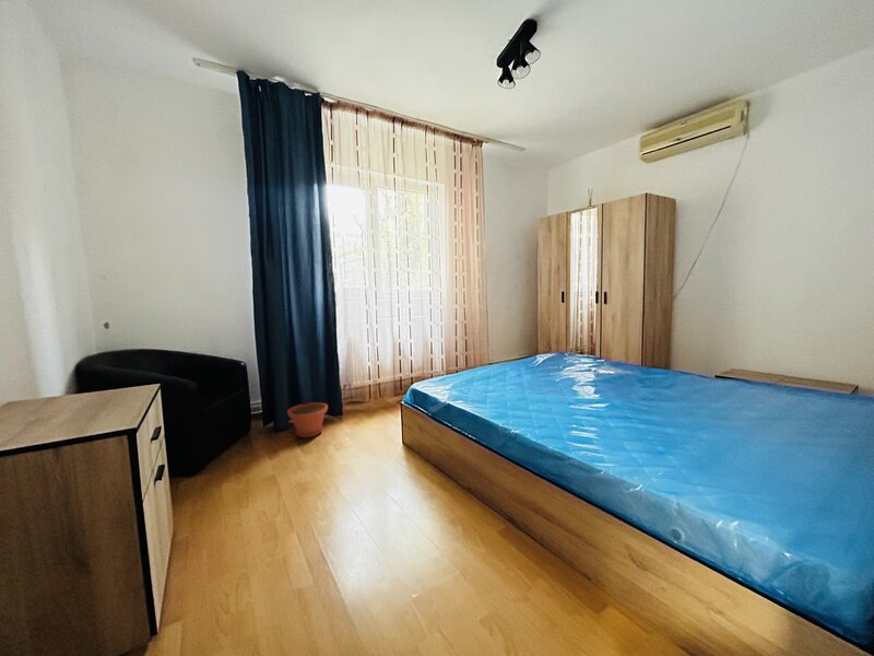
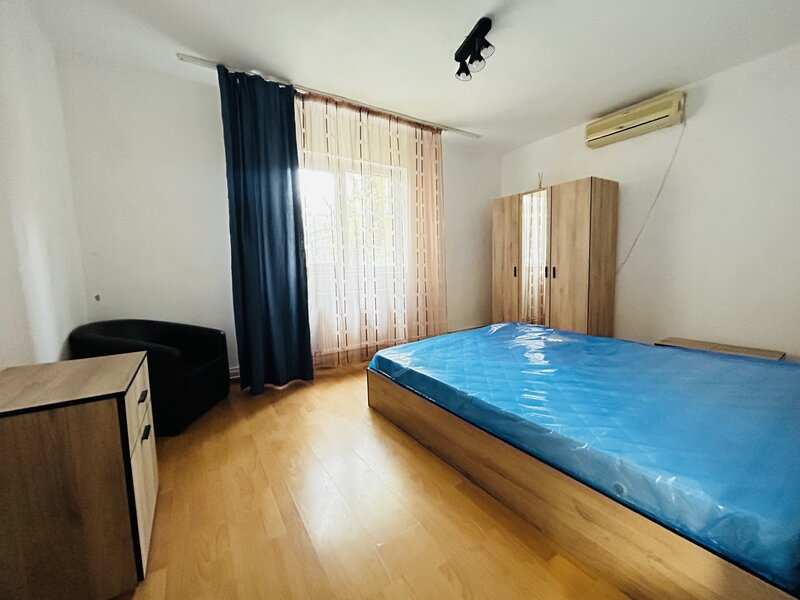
- plant pot [286,401,329,438]
